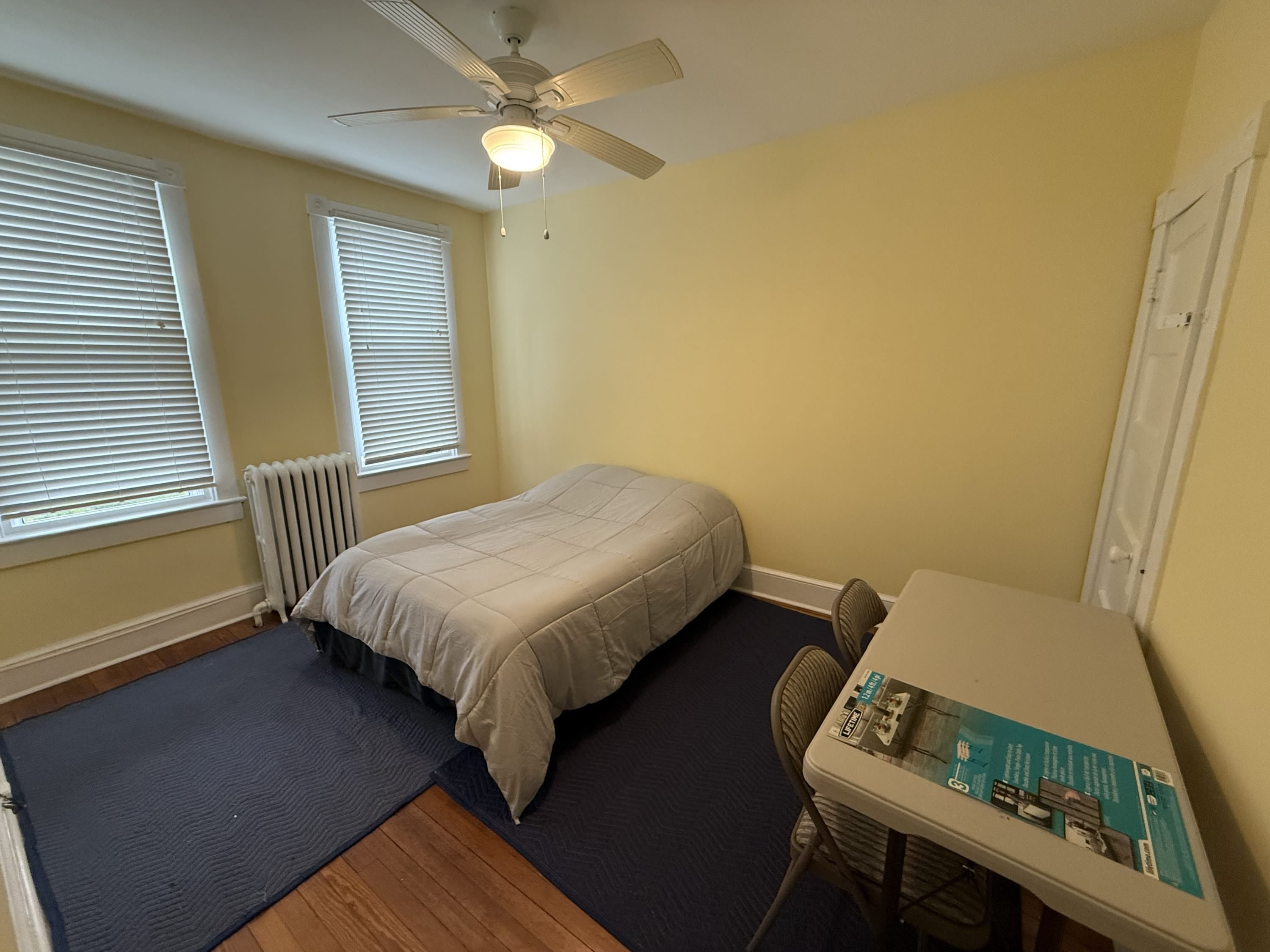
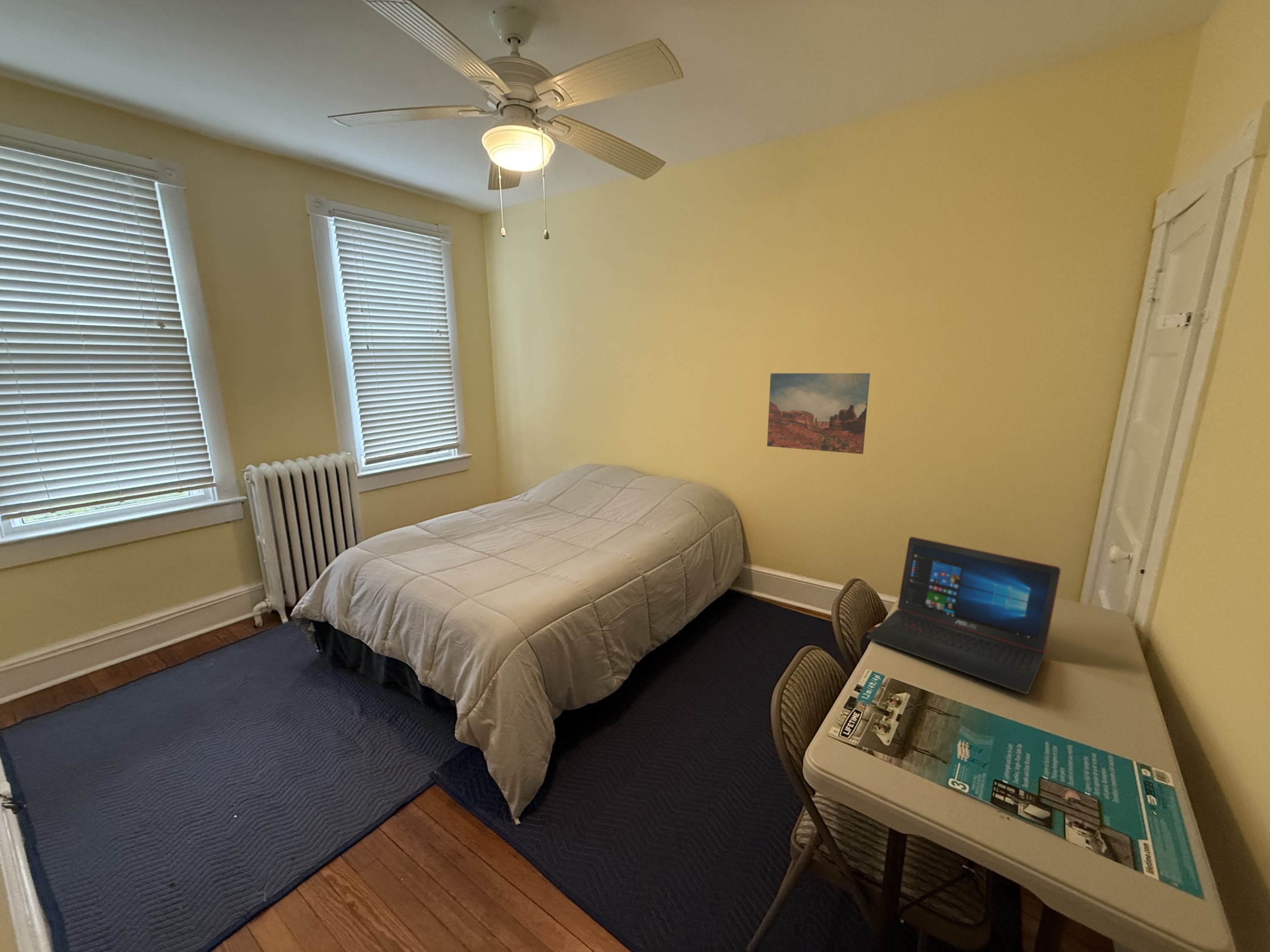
+ laptop [867,536,1061,694]
+ wall art [767,373,870,454]
